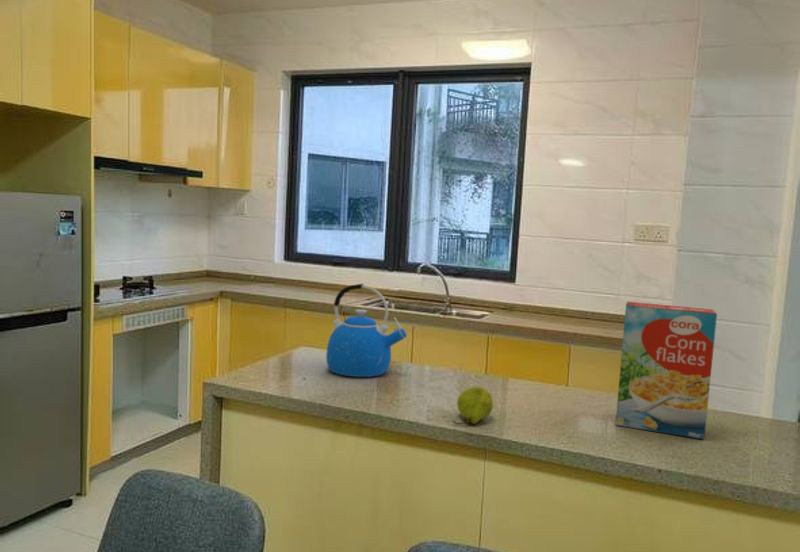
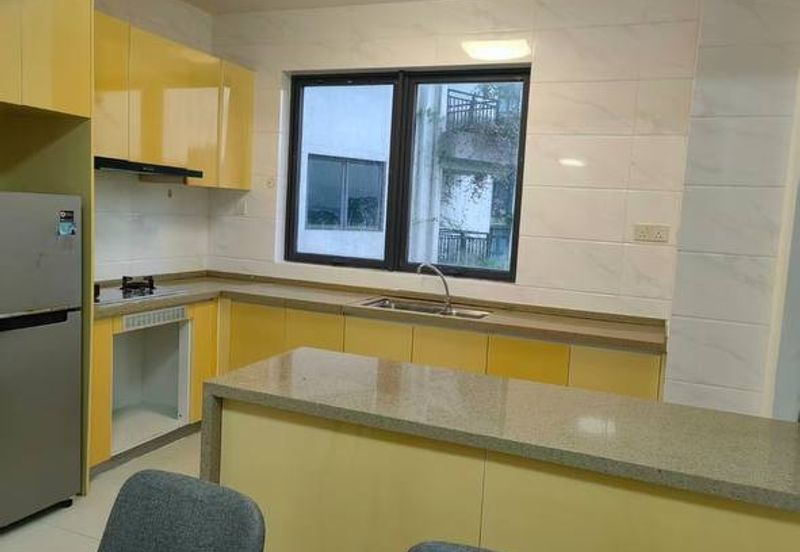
- kettle [325,283,408,378]
- fruit [451,386,494,425]
- cereal box [614,301,718,440]
